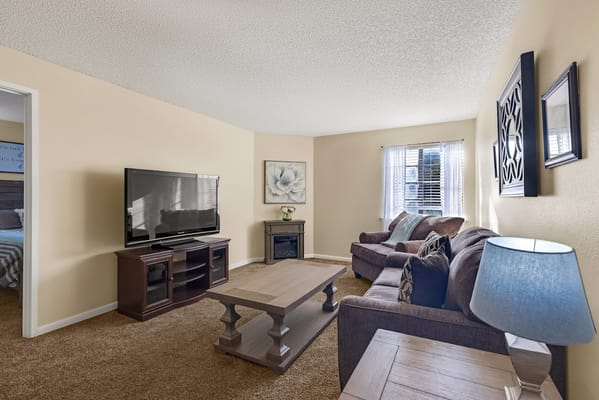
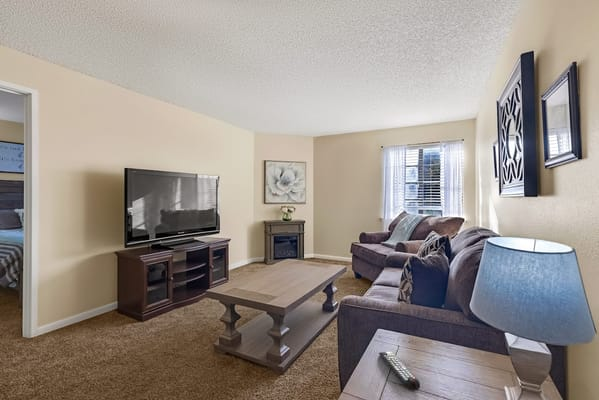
+ remote control [378,350,421,392]
